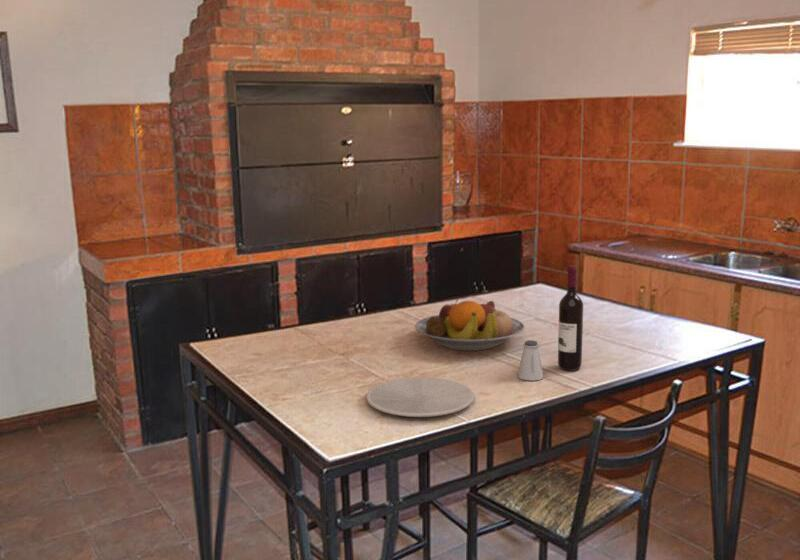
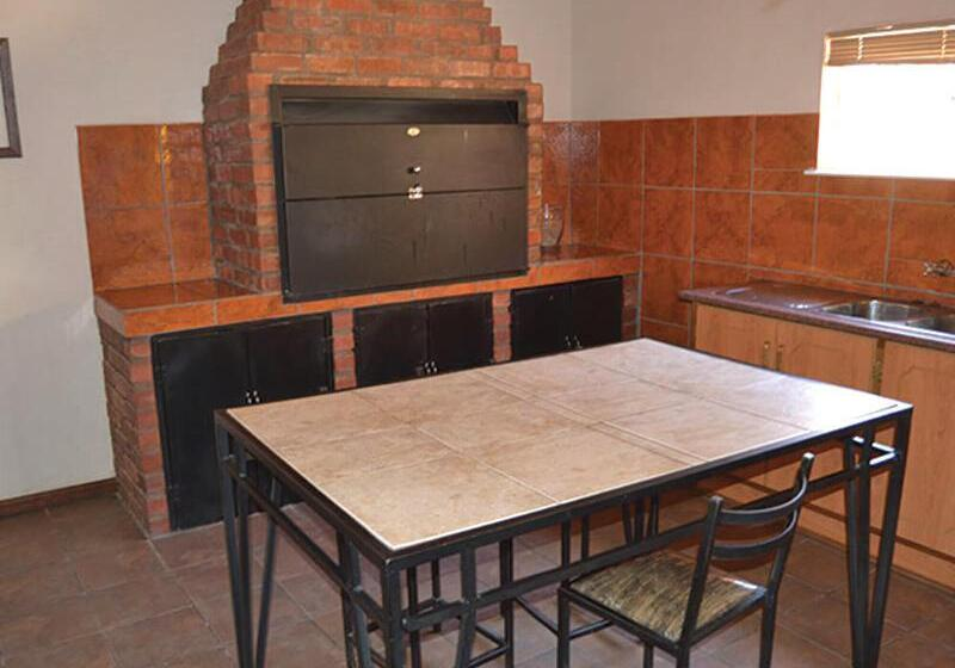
- saltshaker [517,339,544,382]
- plate [366,377,476,418]
- wine bottle [557,264,584,372]
- fruit bowl [414,297,526,352]
